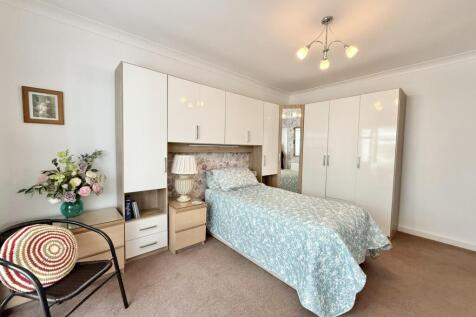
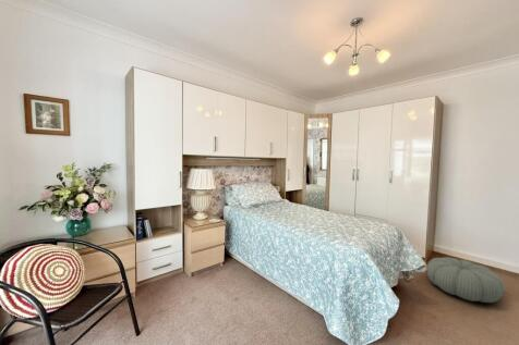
+ pouf [426,256,506,304]
